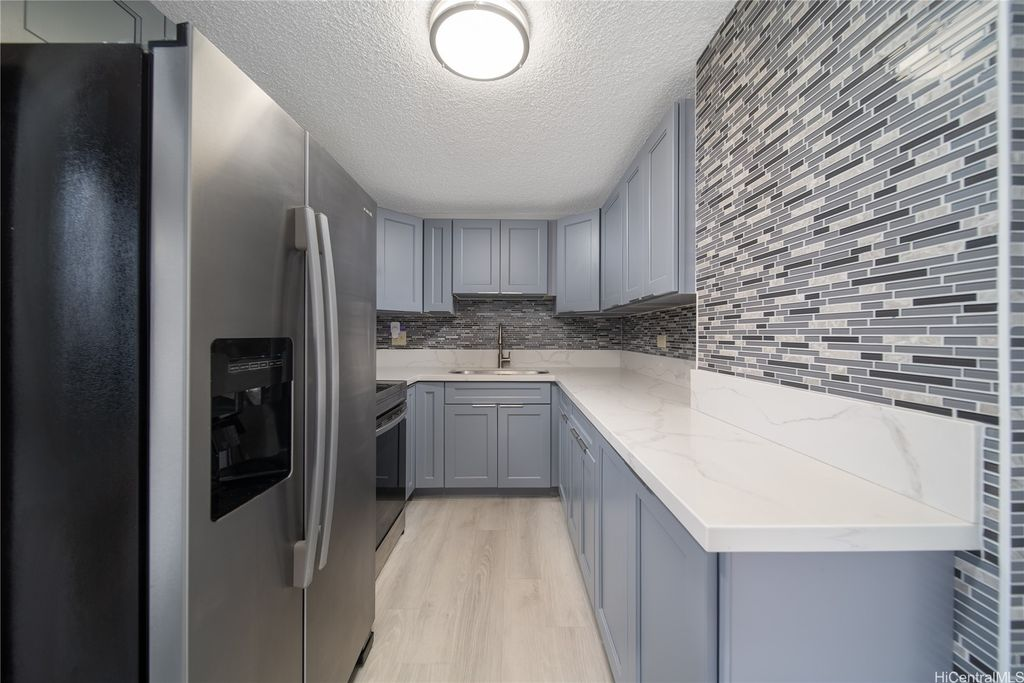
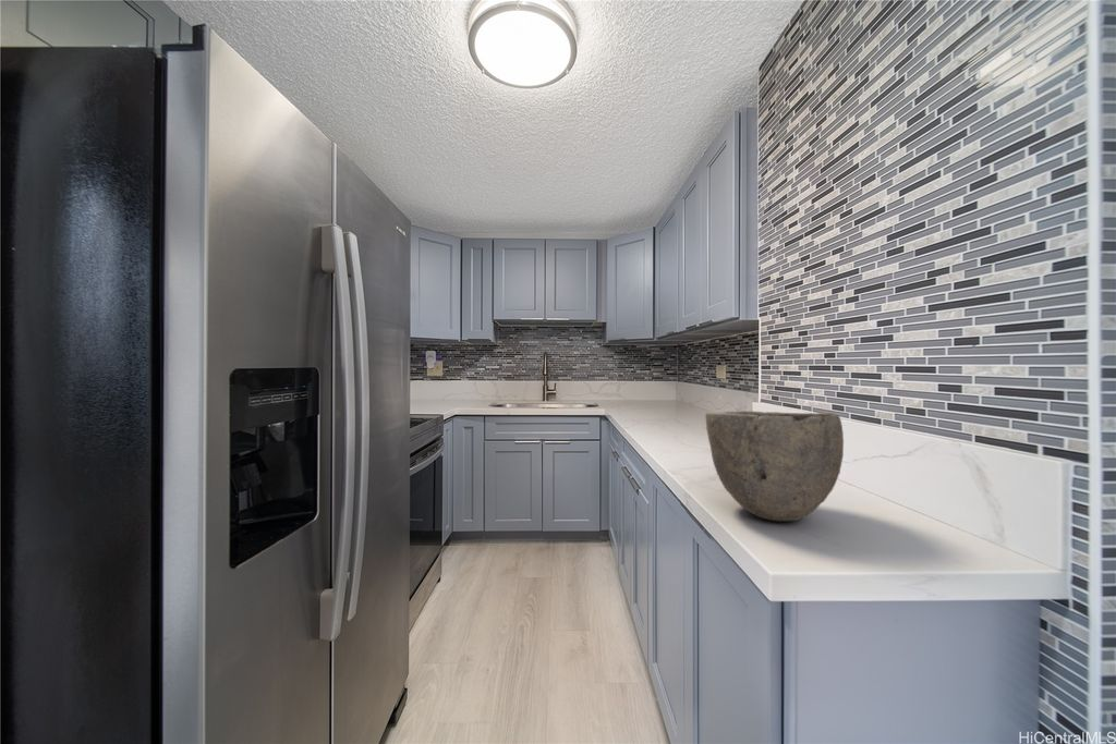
+ bowl [704,410,845,522]
